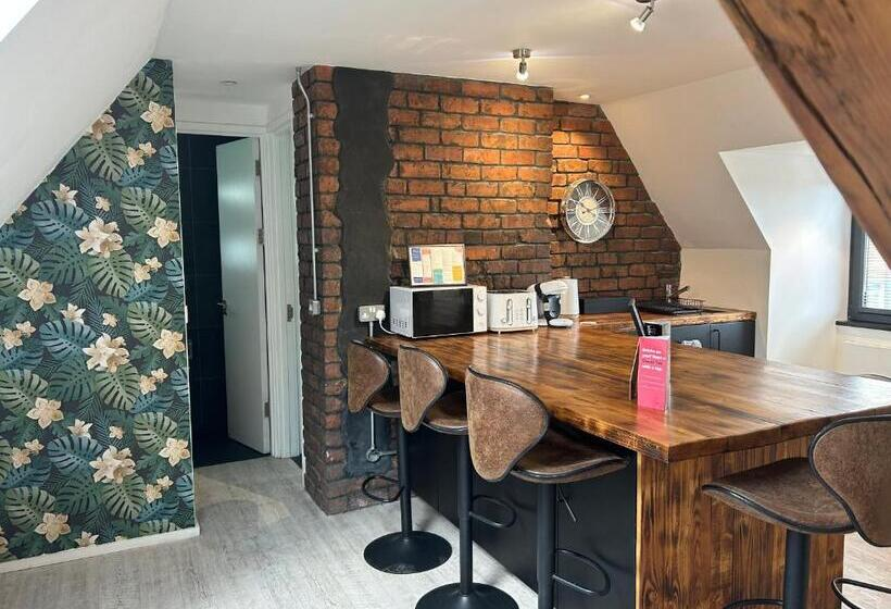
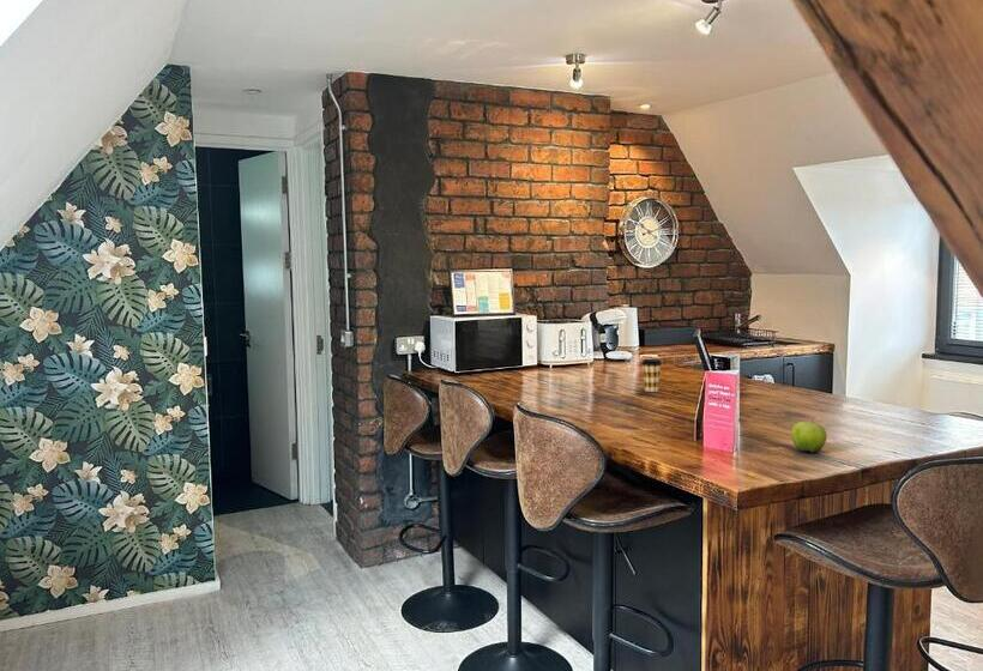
+ fruit [790,418,828,454]
+ coffee cup [640,358,663,393]
